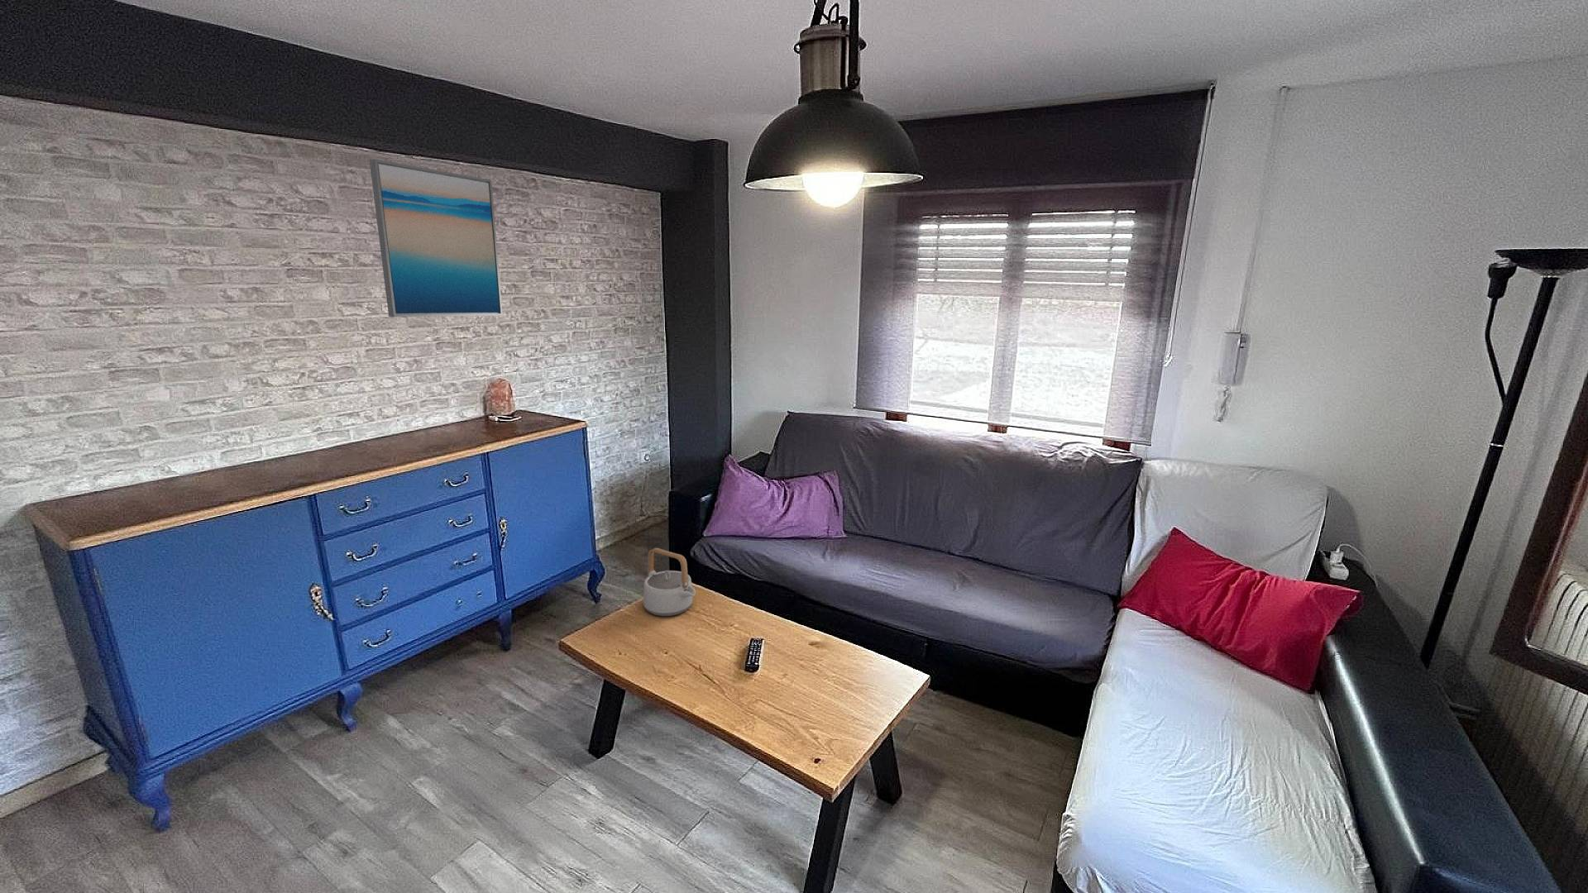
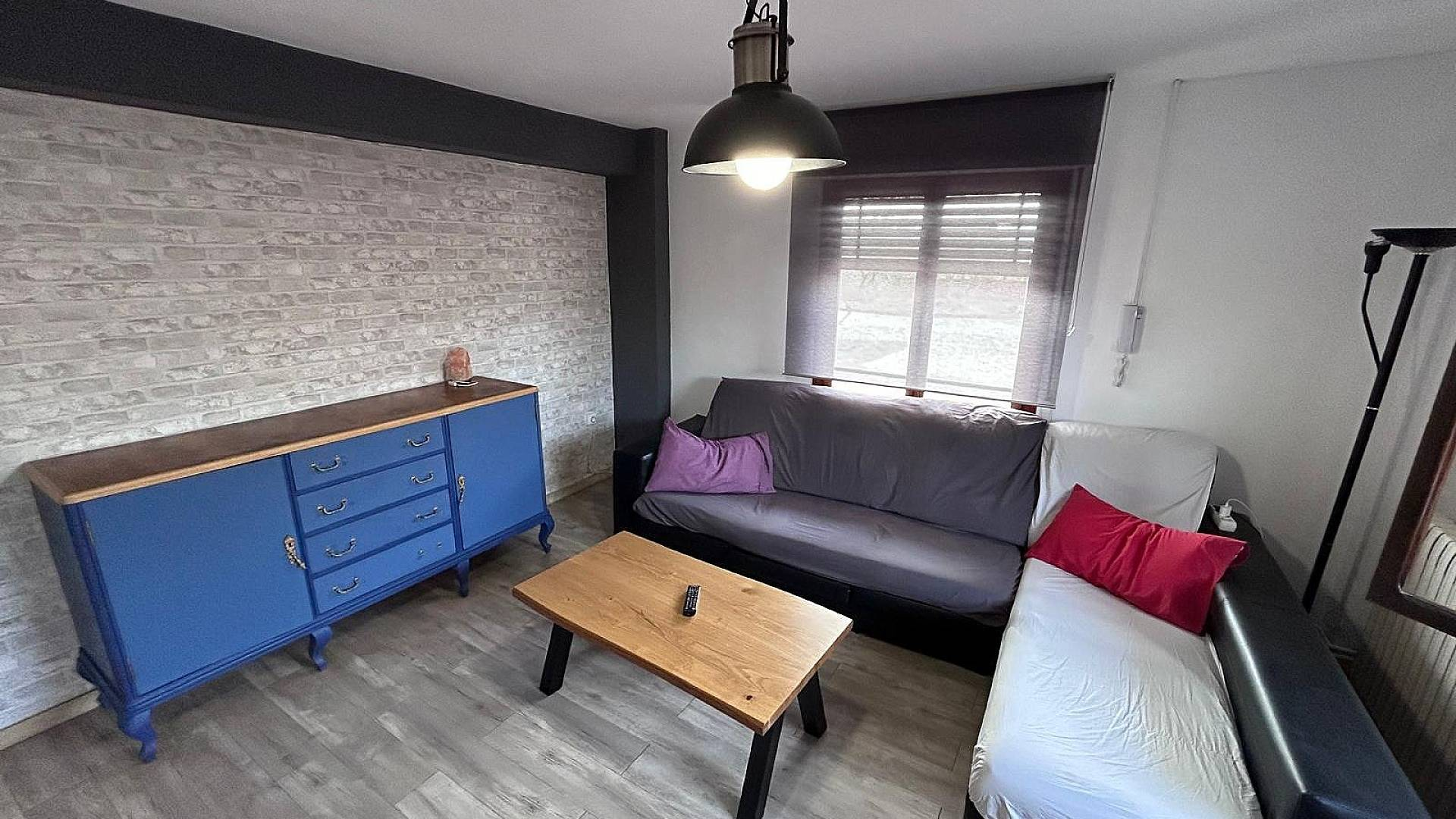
- wall art [369,159,504,317]
- teapot [642,547,697,617]
